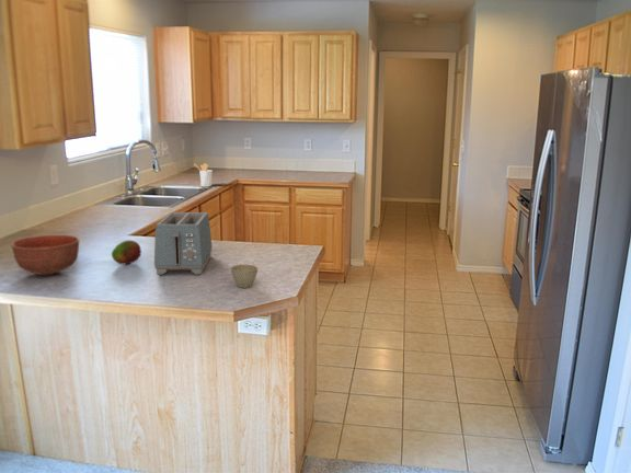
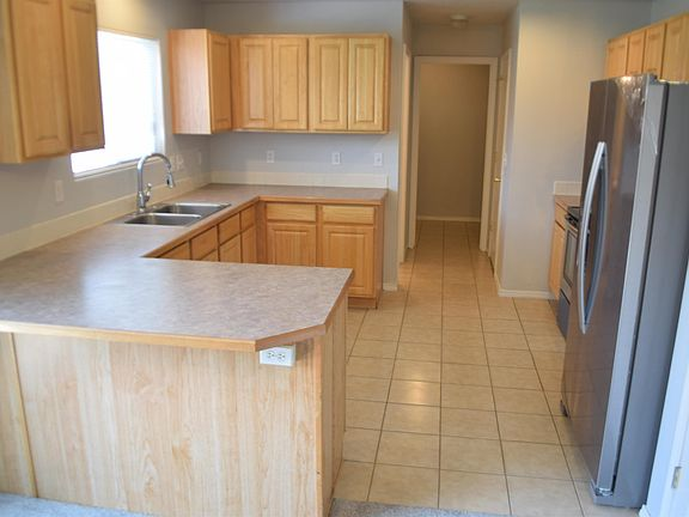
- toaster [153,211,214,276]
- flower pot [230,264,259,289]
- utensil holder [193,162,214,187]
- bowl [10,234,80,276]
- fruit [111,239,142,265]
